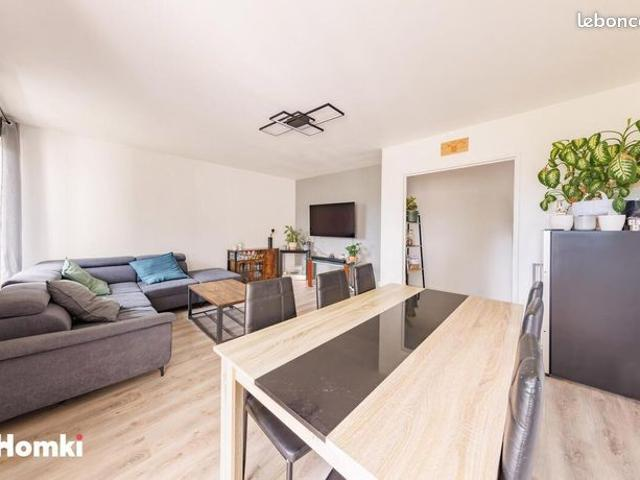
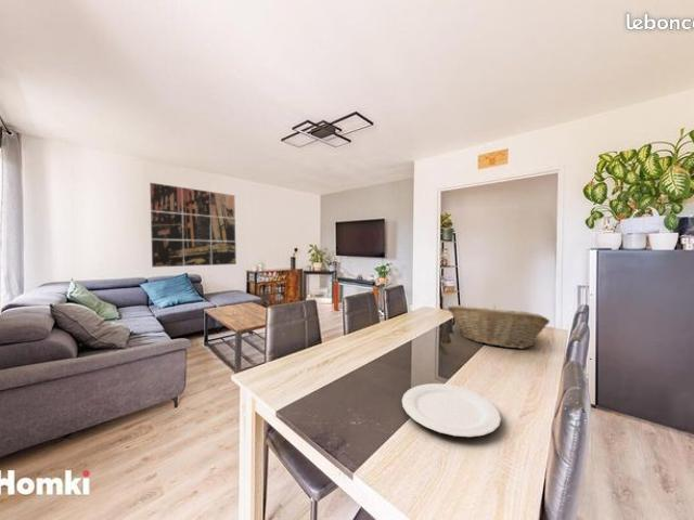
+ wall art [149,182,237,269]
+ plate [401,382,502,439]
+ fruit basket [447,304,551,350]
